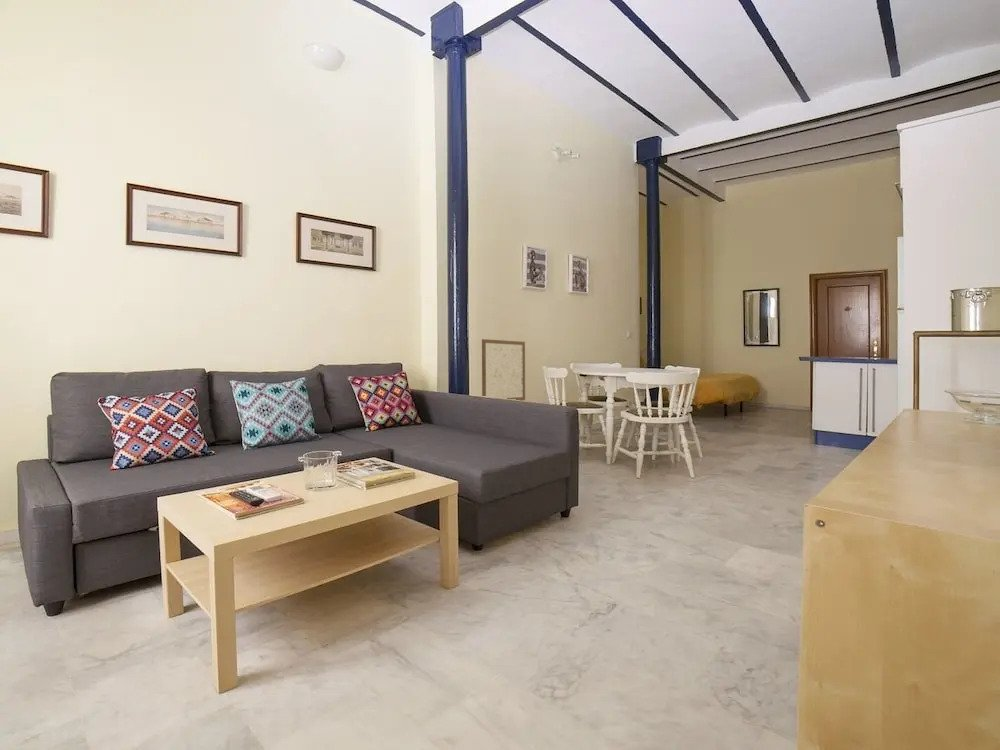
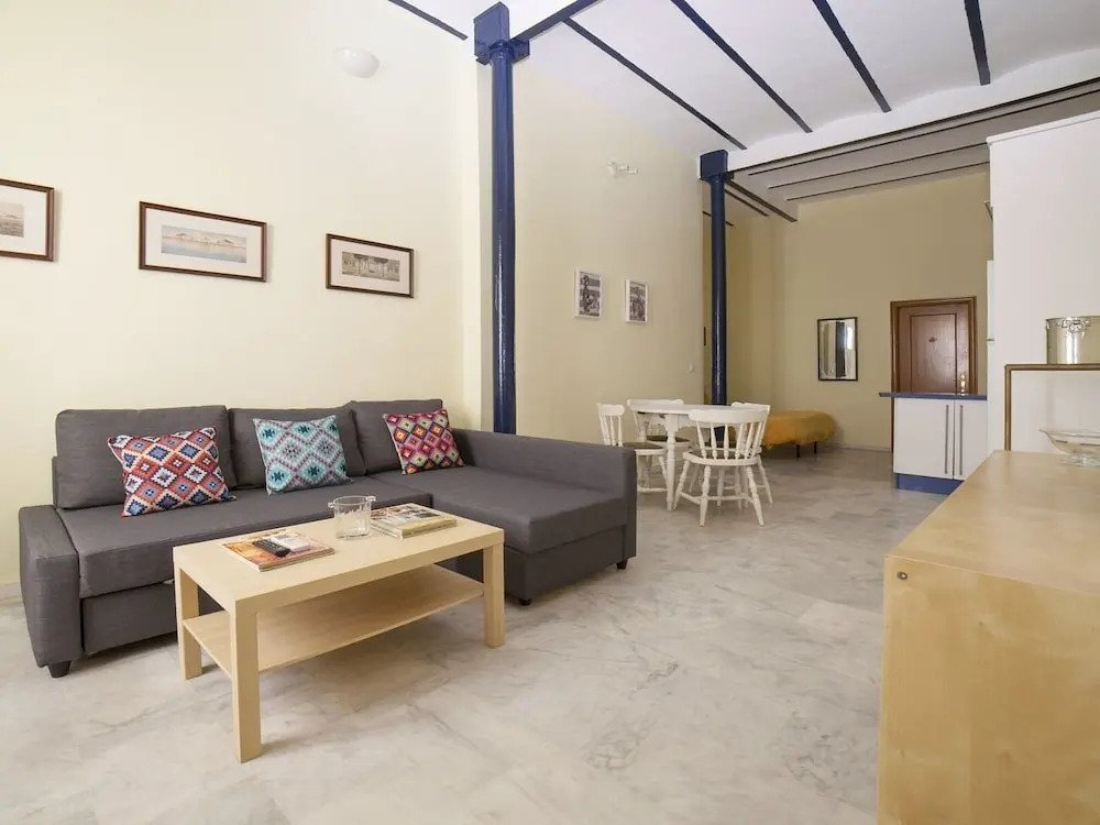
- wall art [481,338,526,401]
